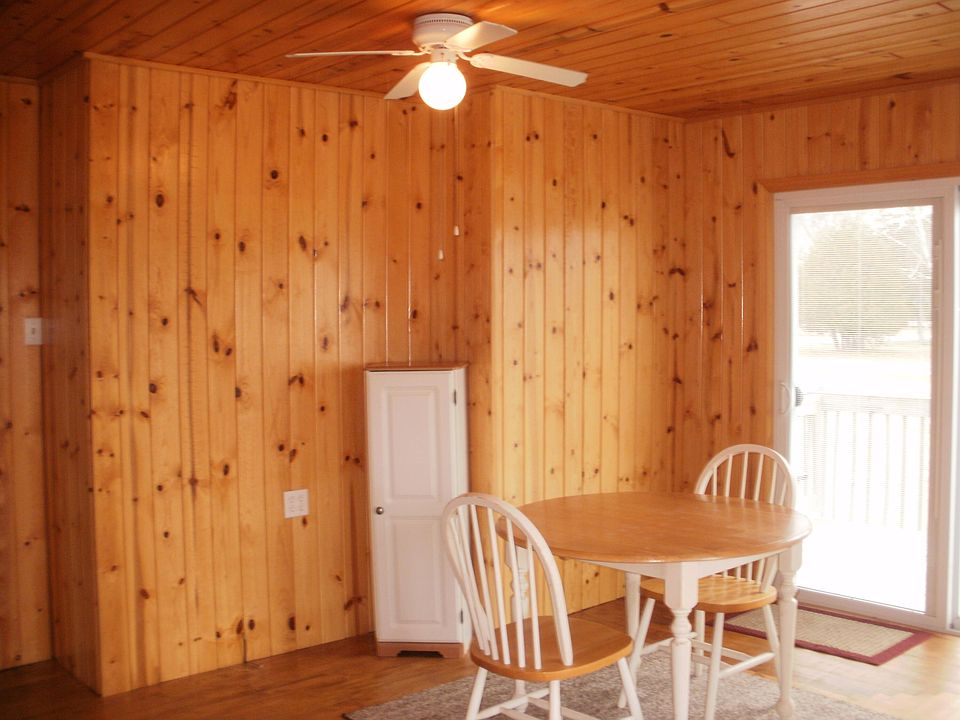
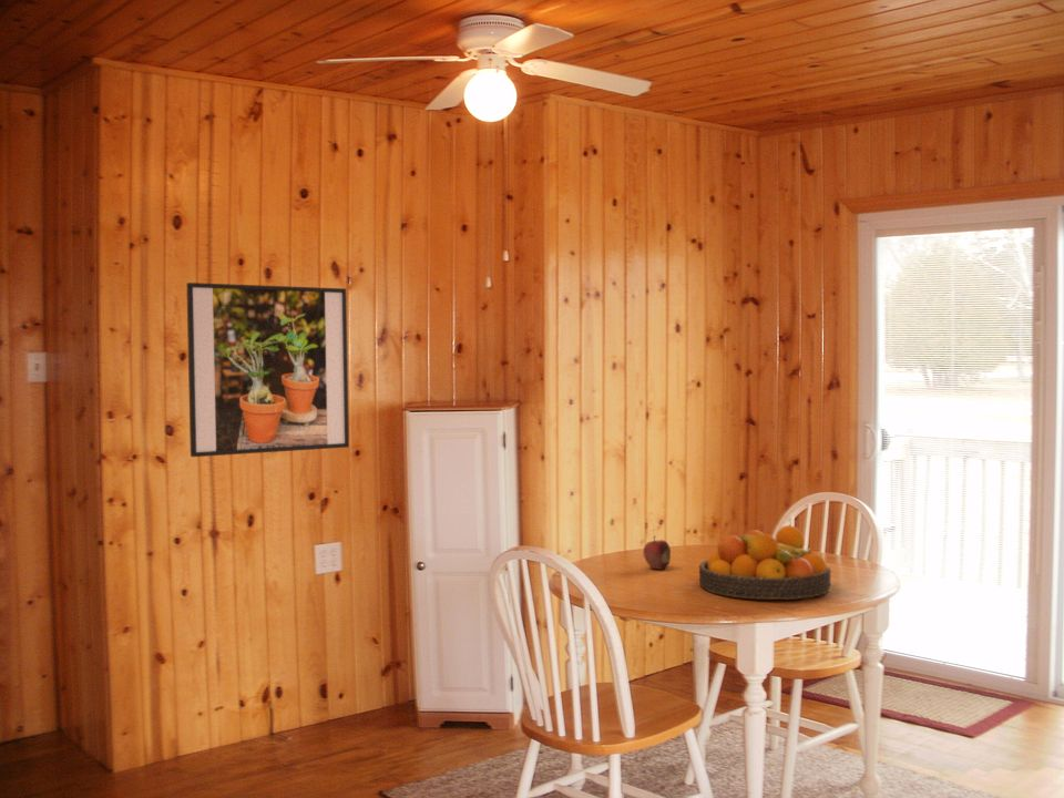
+ fruit [643,535,672,571]
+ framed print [185,282,350,458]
+ fruit bowl [698,524,832,601]
